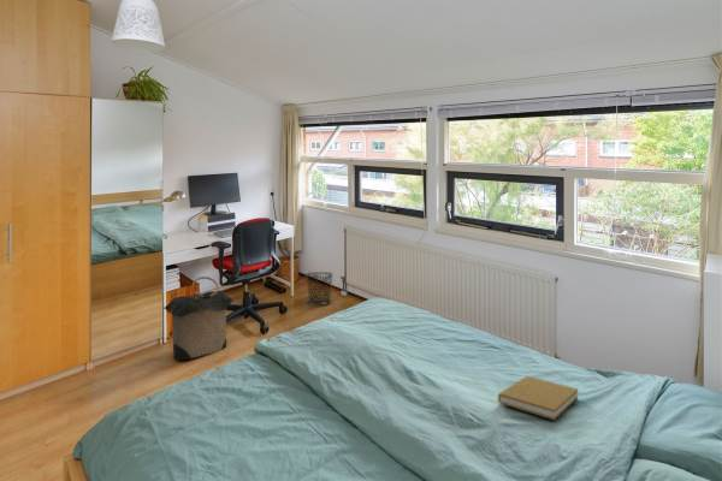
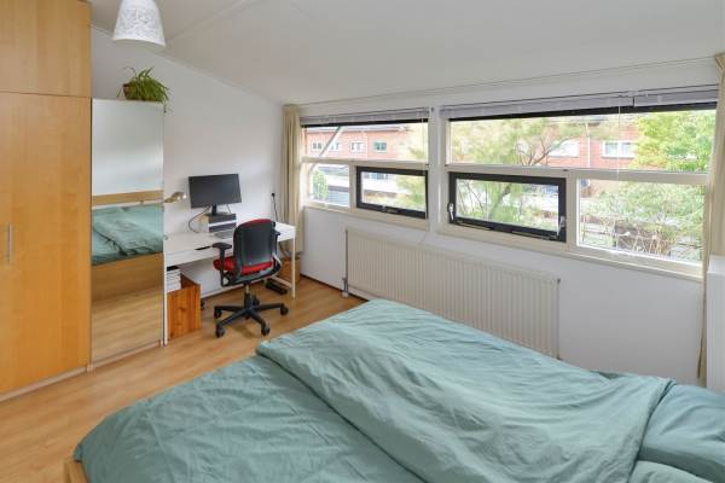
- laundry hamper [162,275,235,361]
- waste bin [304,271,333,305]
- book [497,375,579,421]
